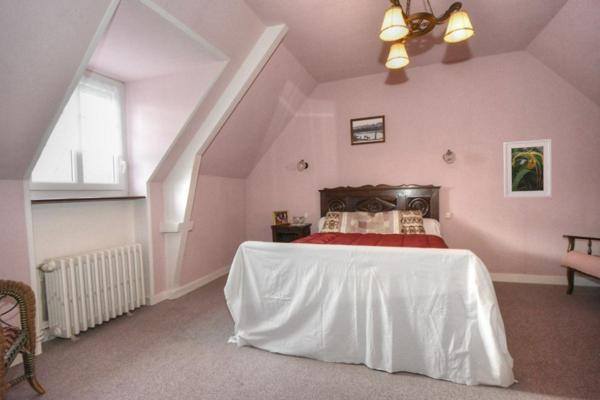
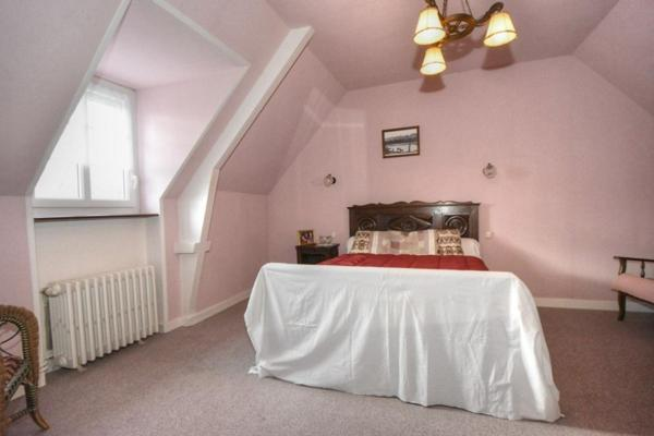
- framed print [502,138,553,199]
